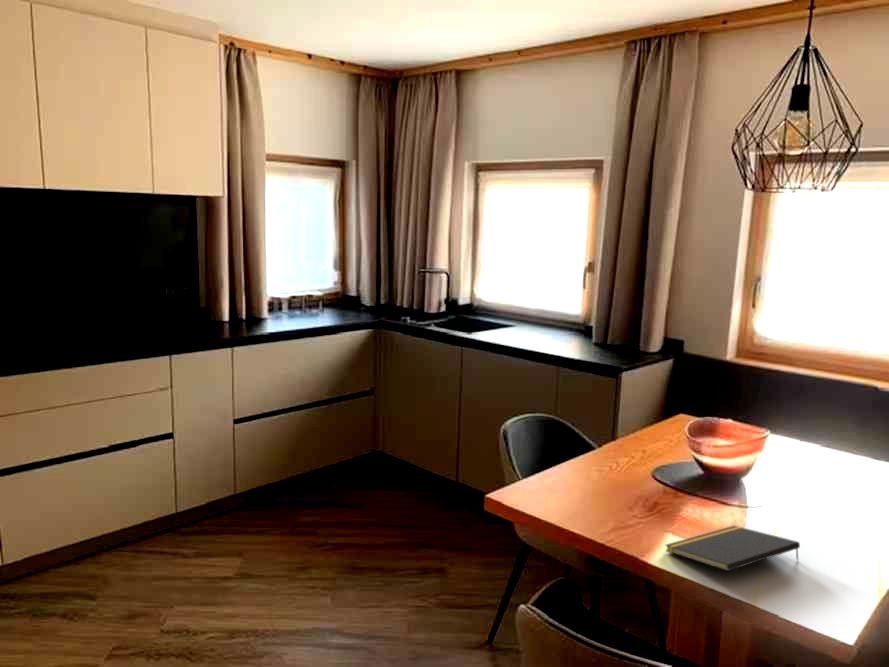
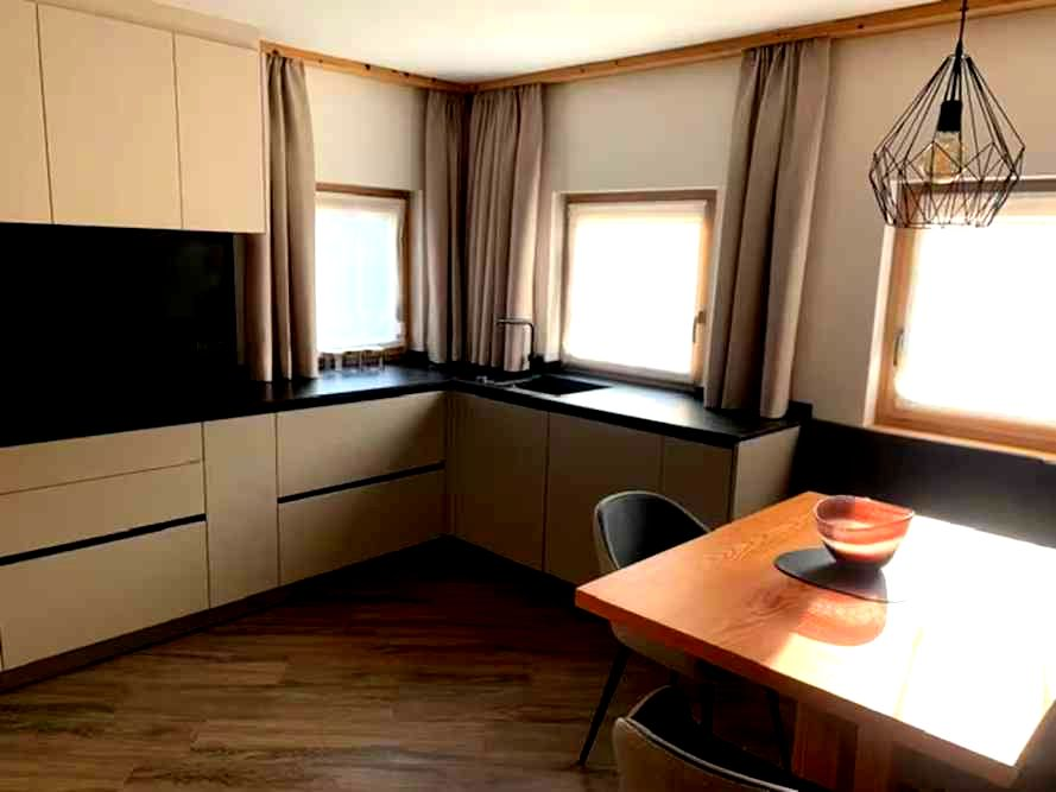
- notepad [664,525,801,572]
